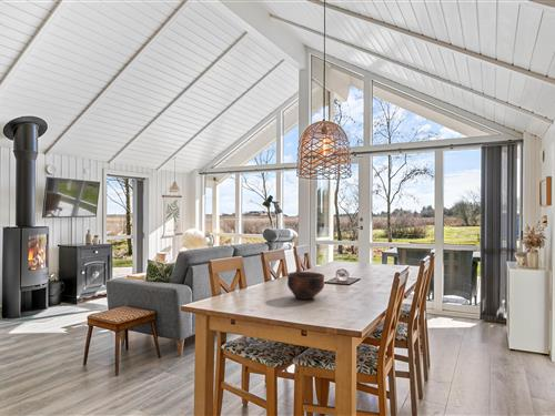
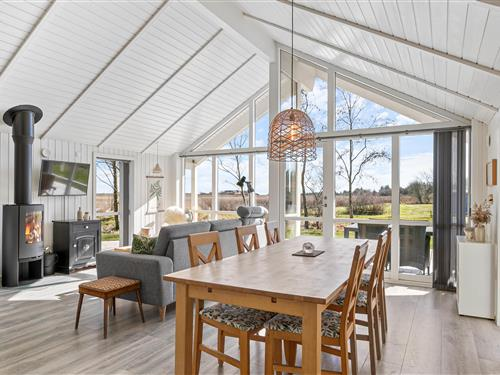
- bowl [285,271,325,301]
